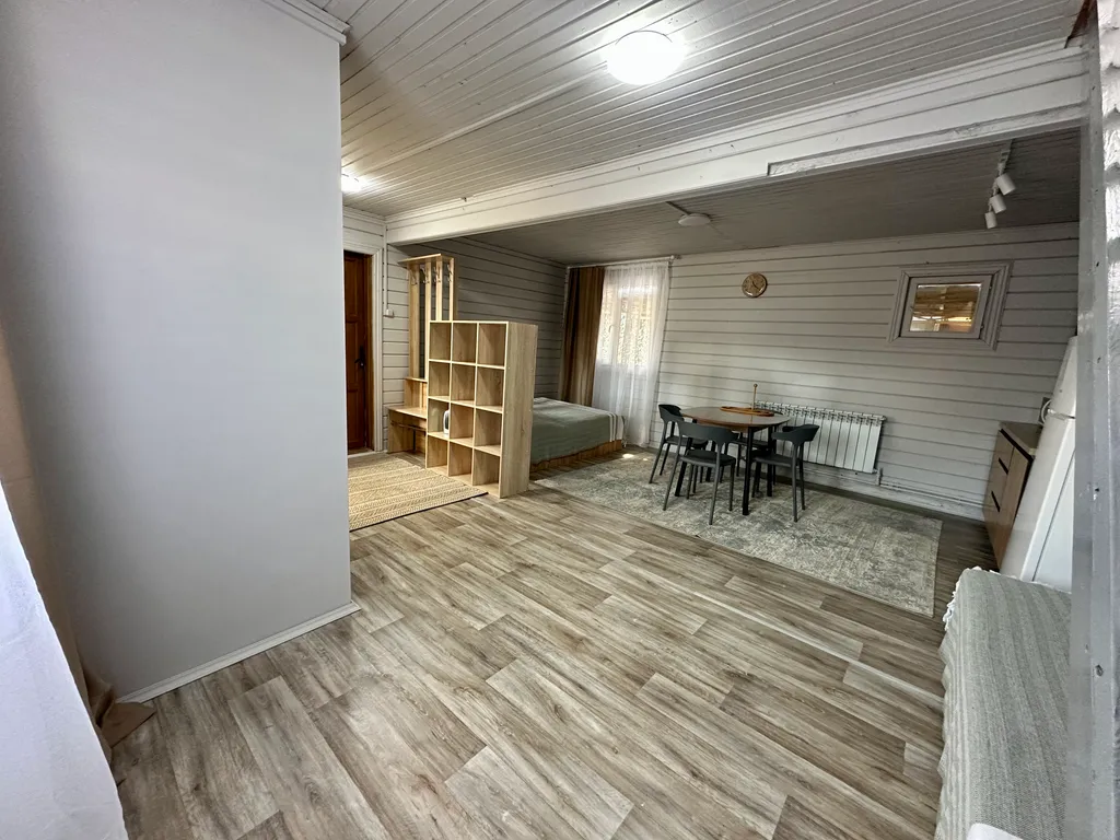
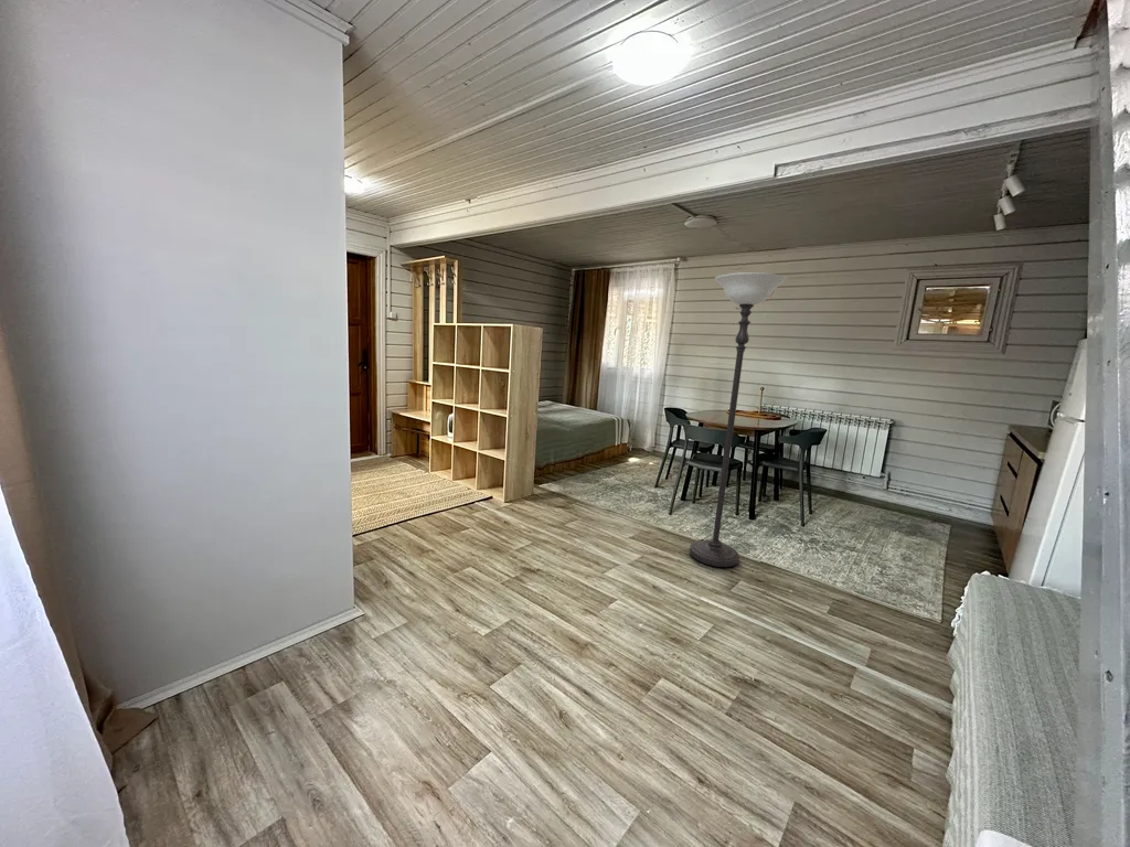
+ lamp [689,271,788,568]
